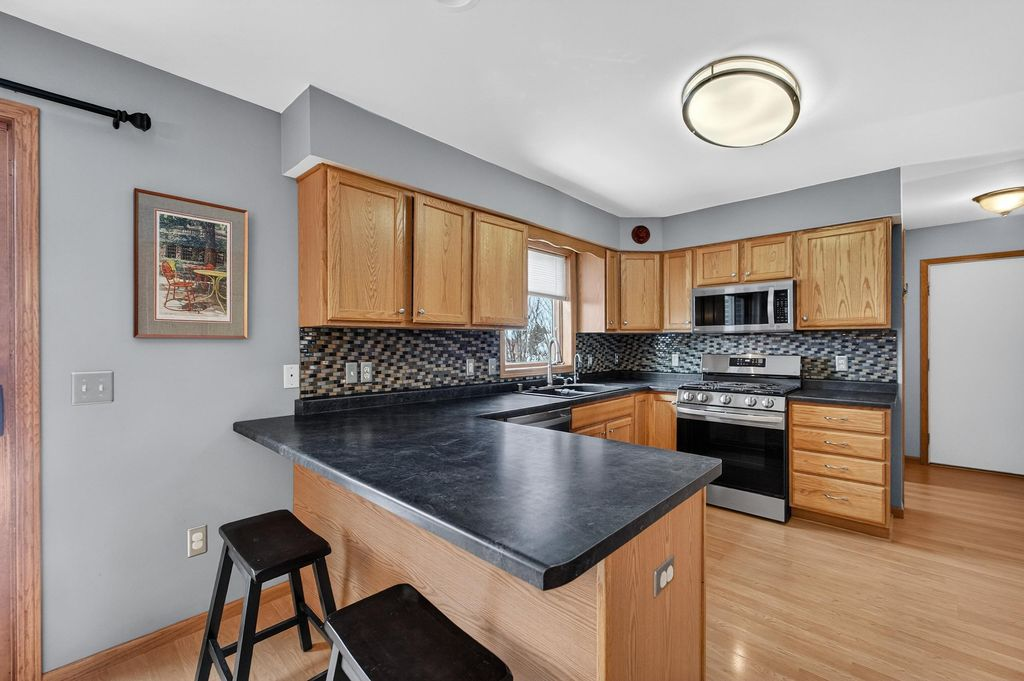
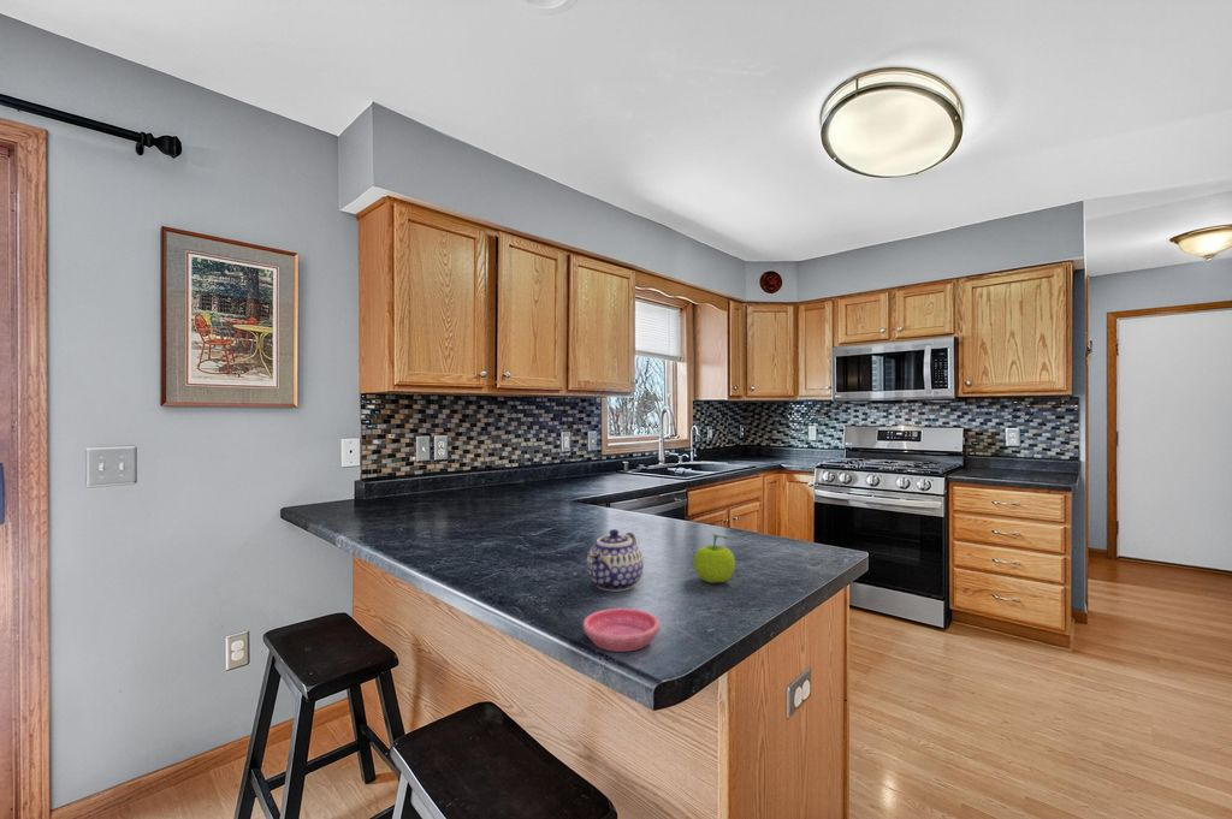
+ fruit [693,533,736,584]
+ teapot [586,528,645,592]
+ saucer [582,607,661,653]
